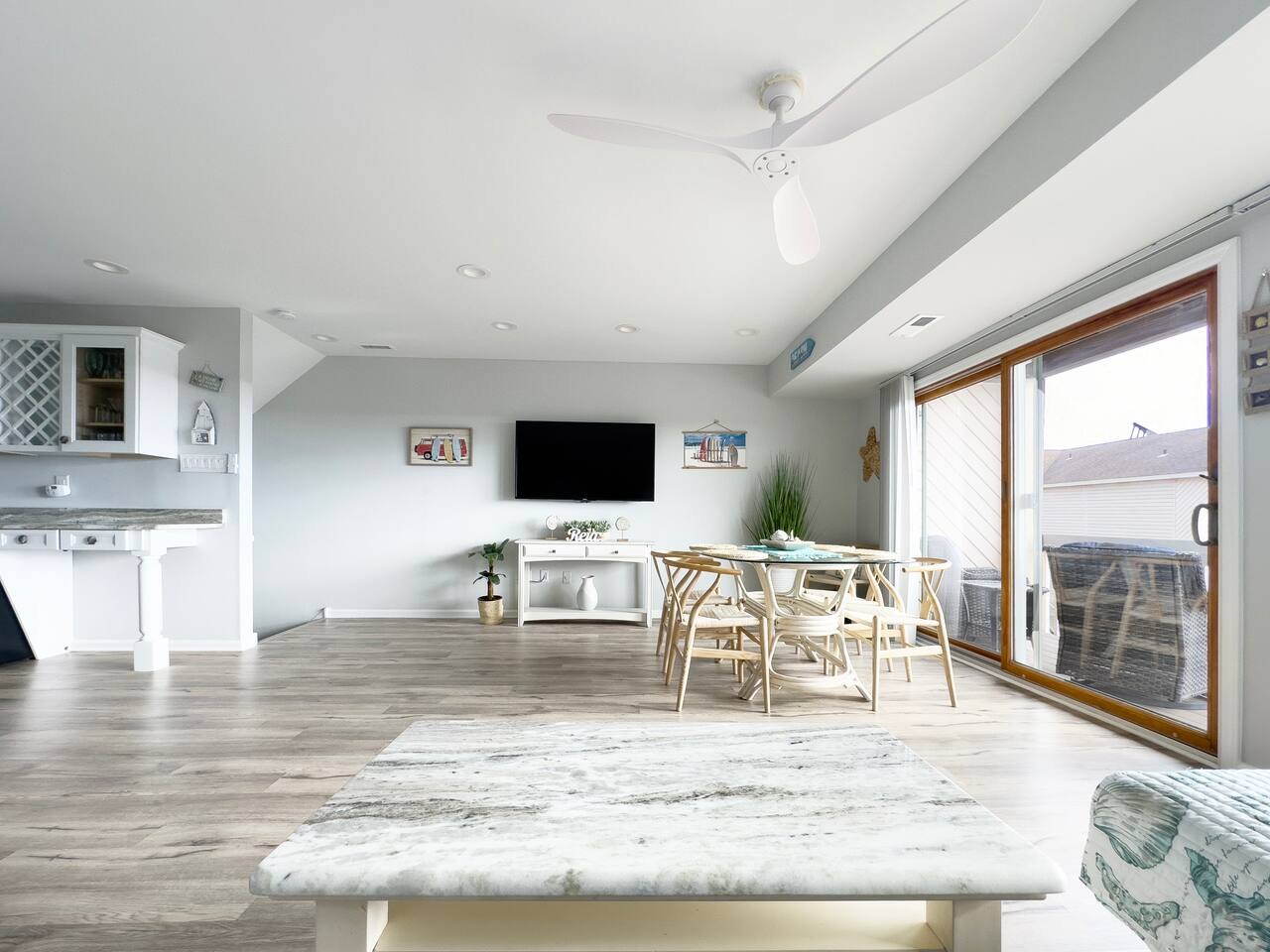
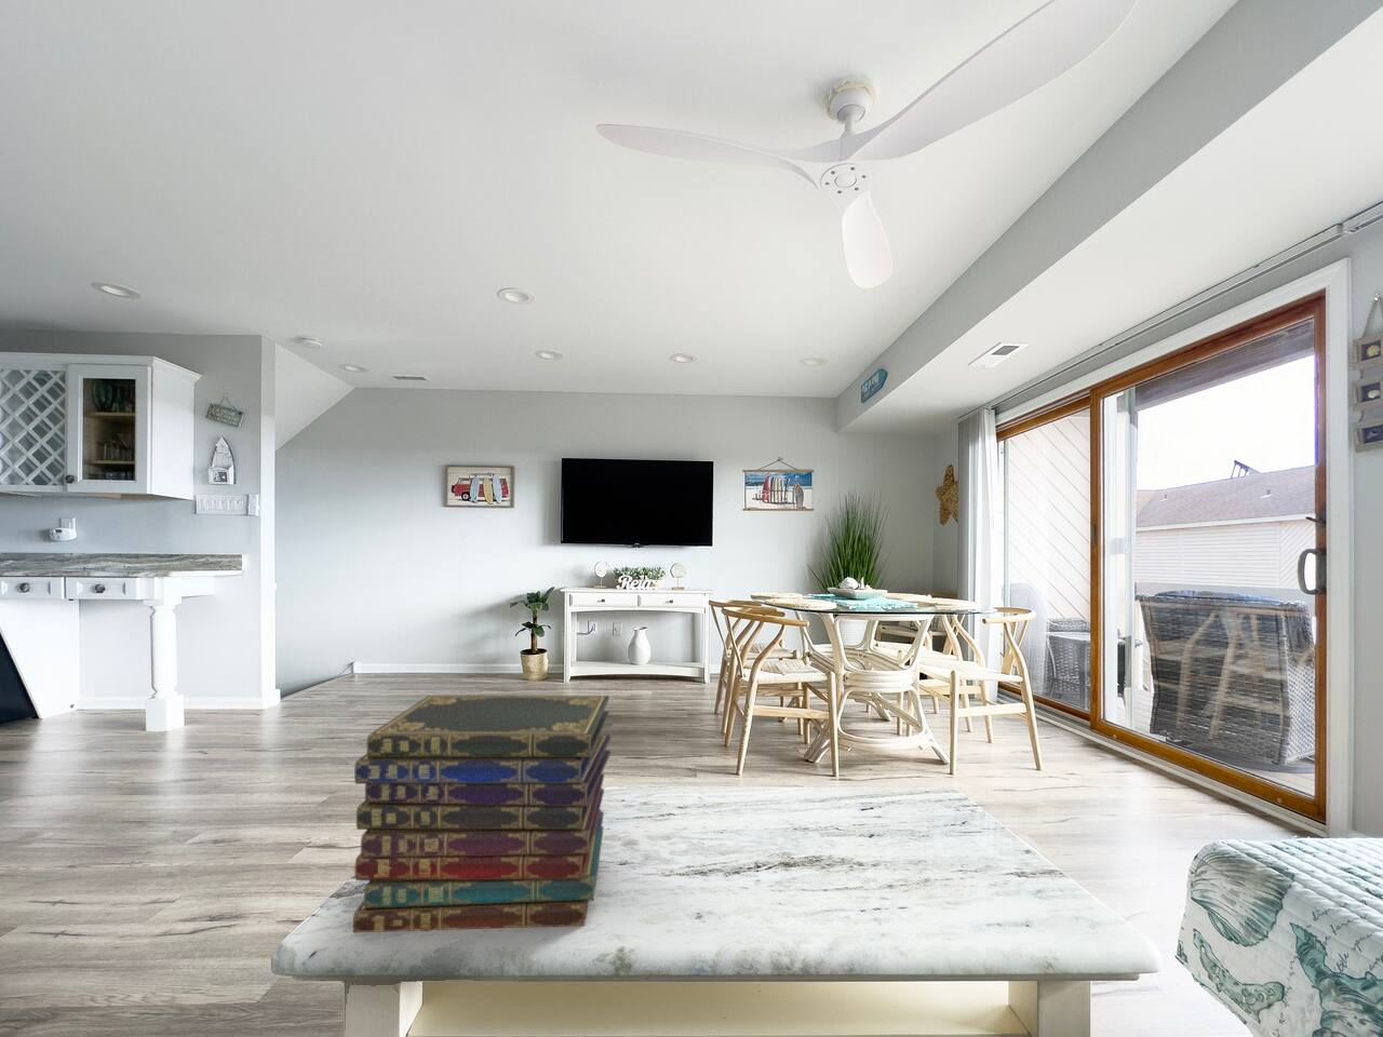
+ book stack [352,695,612,934]
